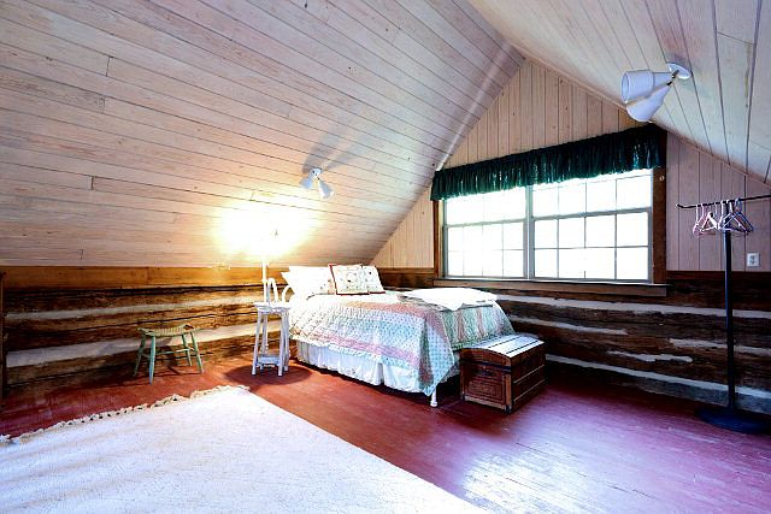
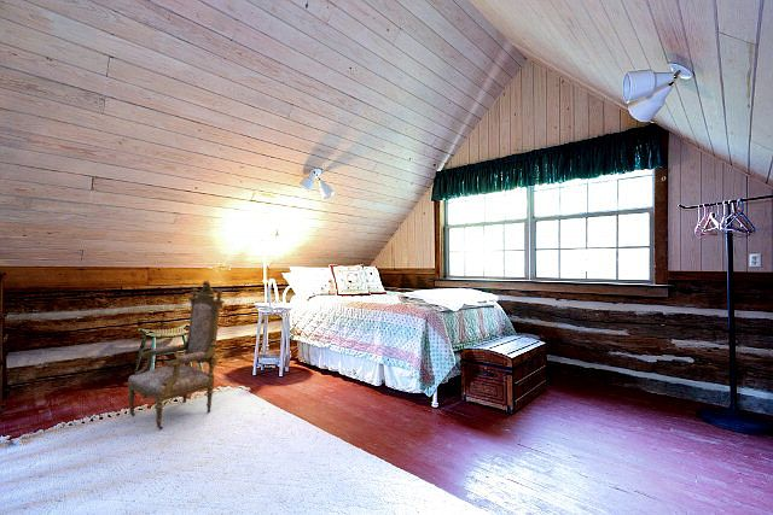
+ armchair [126,280,226,431]
